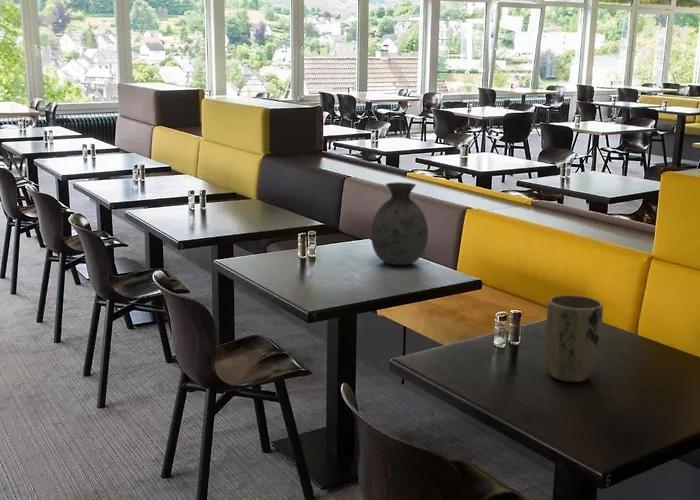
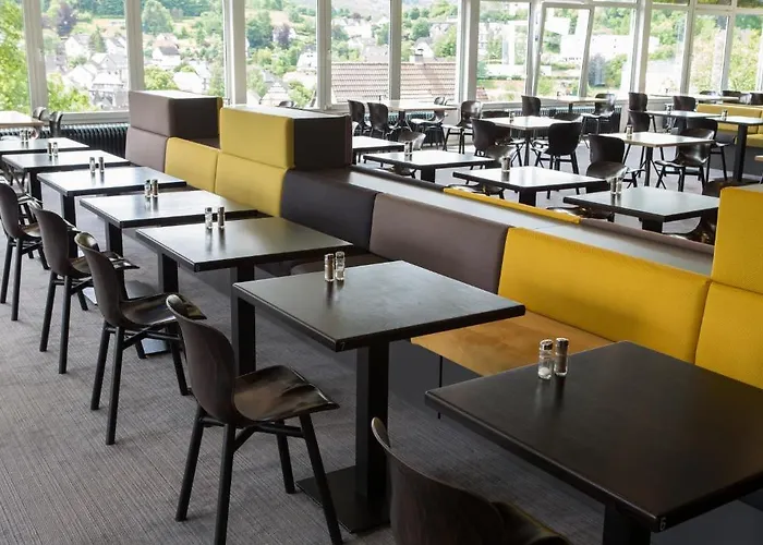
- plant pot [544,294,604,383]
- vase [370,181,429,266]
